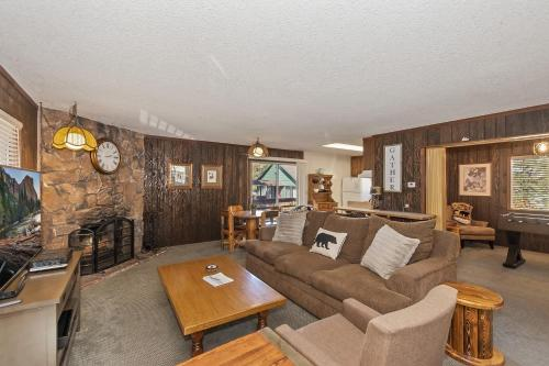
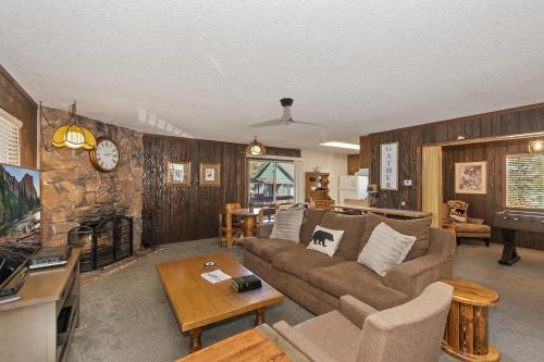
+ book [230,273,263,294]
+ ceiling fan [248,97,325,128]
